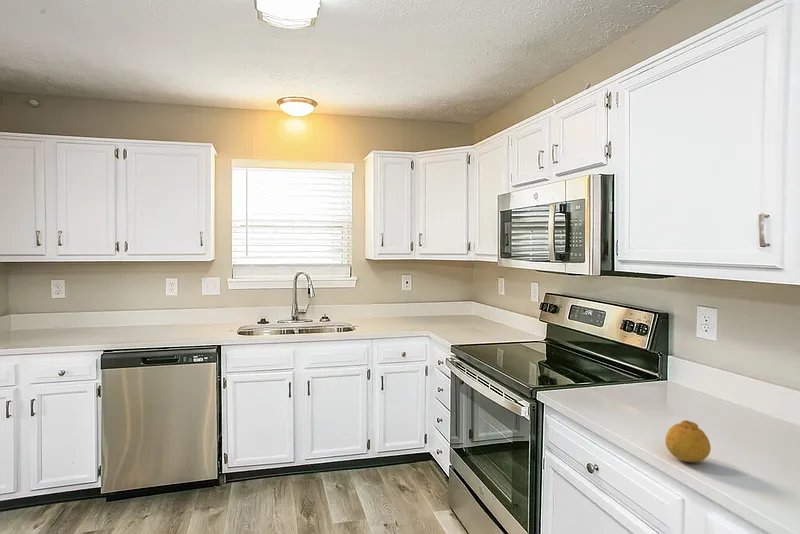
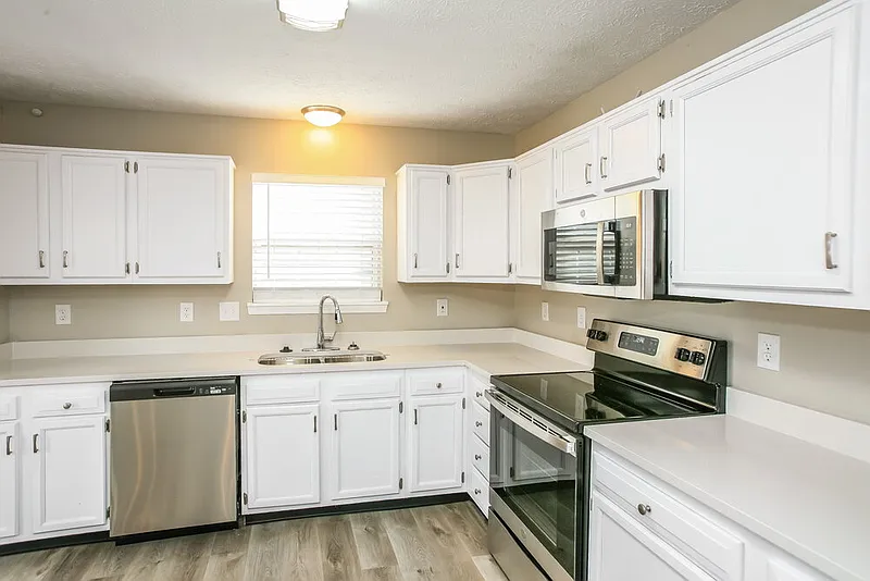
- fruit [664,419,712,463]
